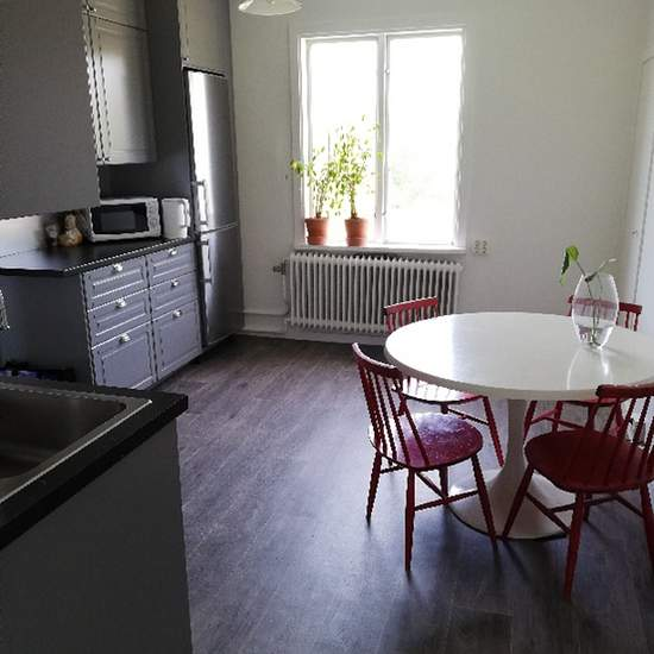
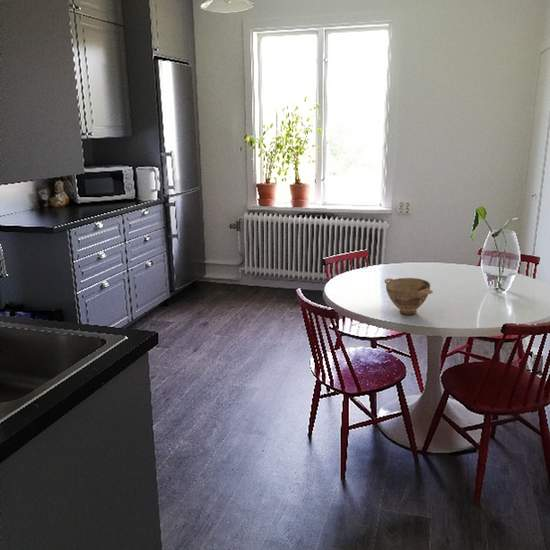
+ bowl [383,277,434,316]
